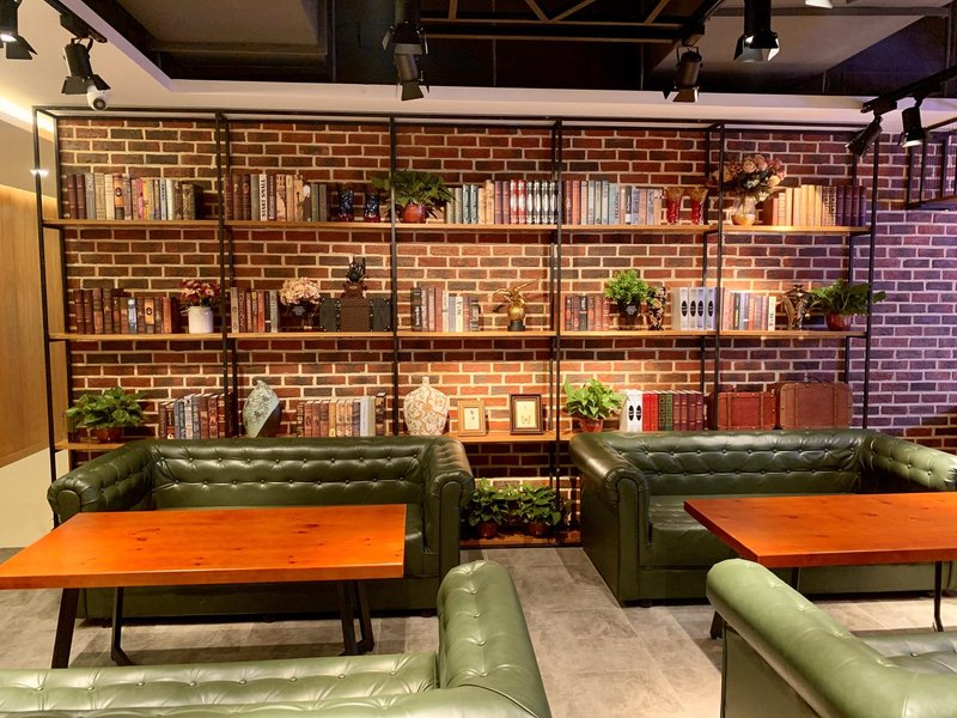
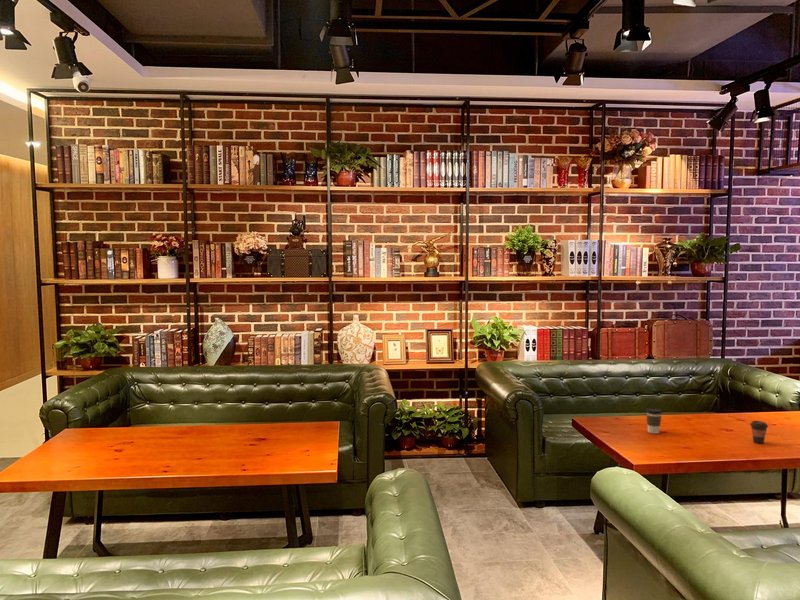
+ coffee cup [749,420,769,444]
+ coffee cup [645,407,663,435]
